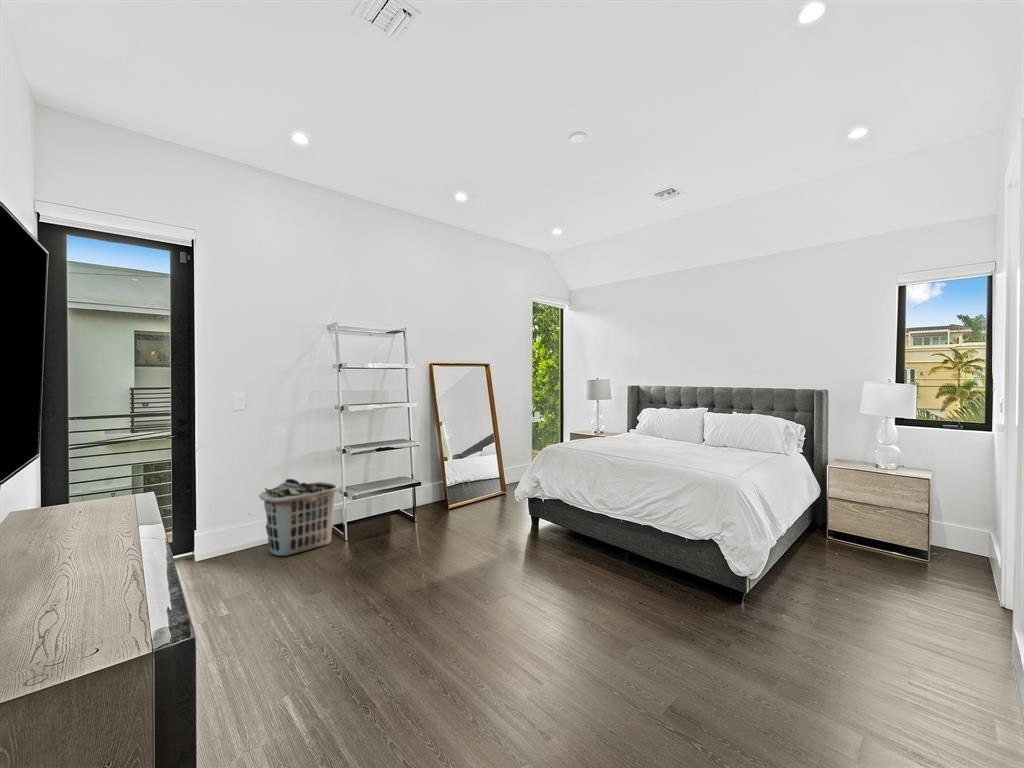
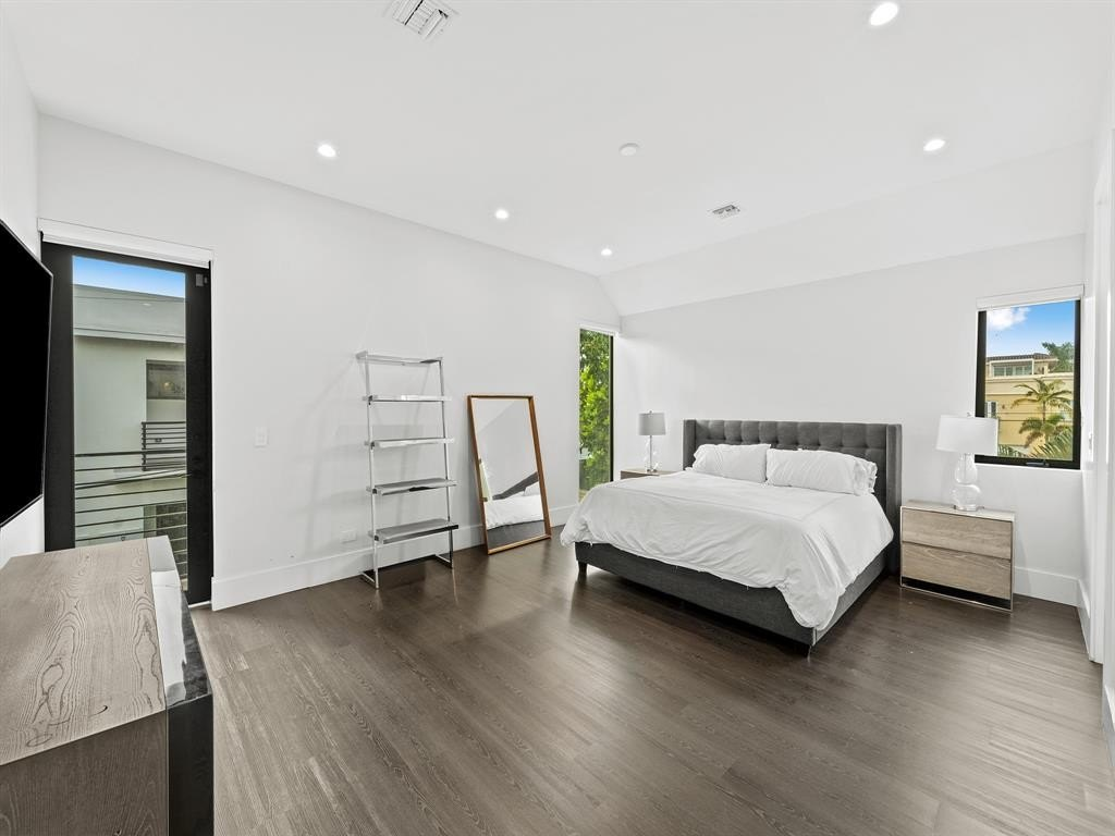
- clothes hamper [258,478,340,557]
